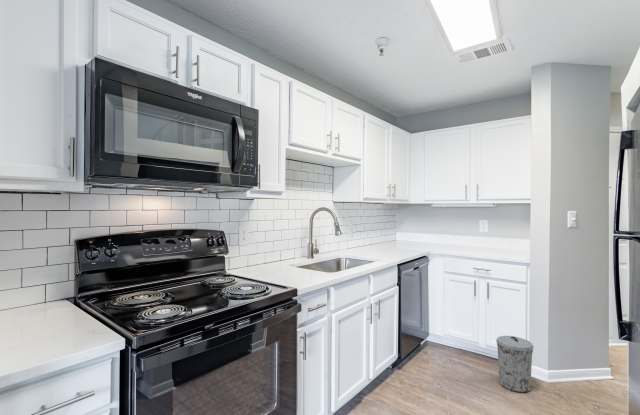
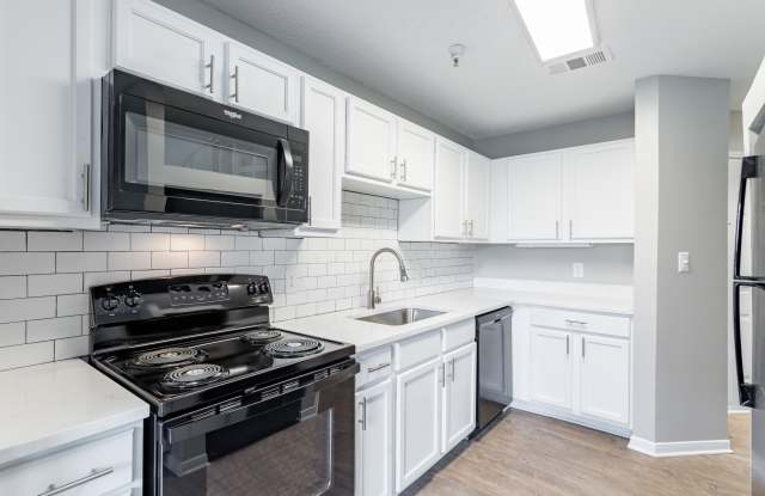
- trash can [495,335,534,393]
